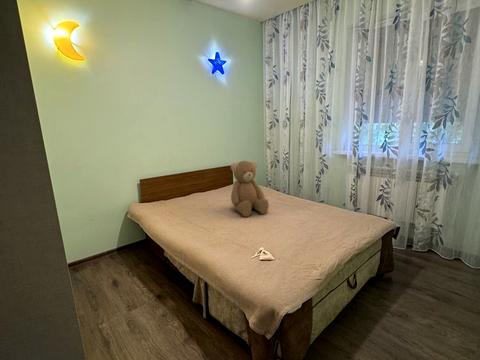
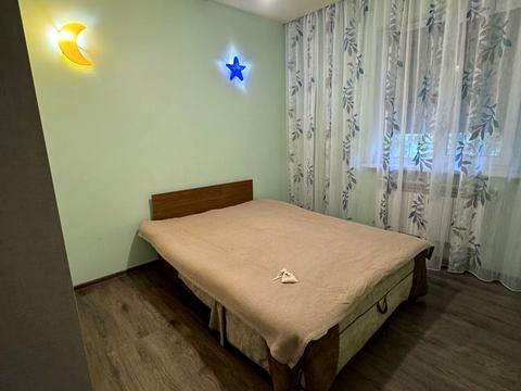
- teddy bear [230,160,270,218]
